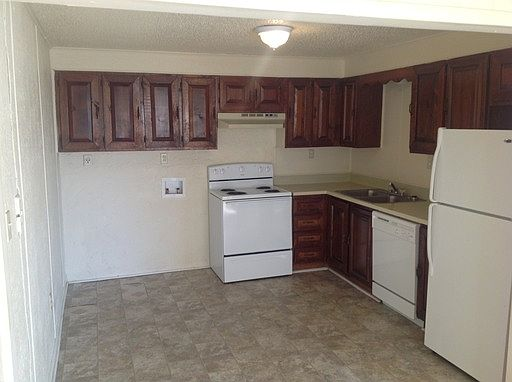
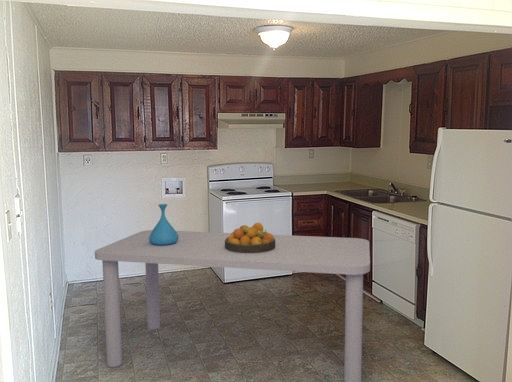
+ vase [149,203,179,245]
+ dining table [94,229,371,382]
+ fruit bowl [225,222,275,253]
